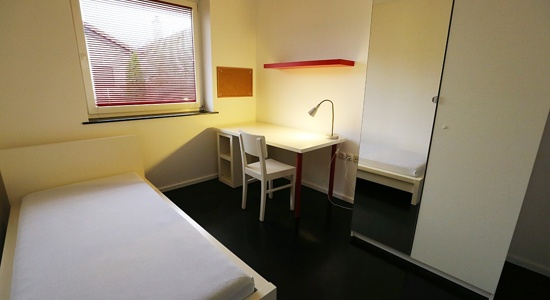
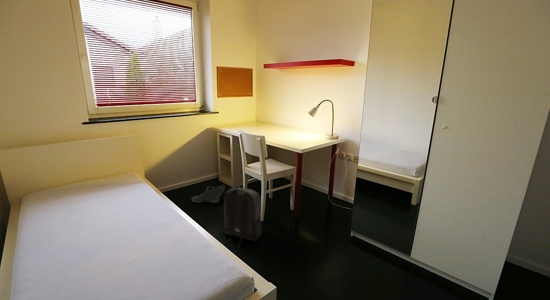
+ sneaker [191,184,226,204]
+ backpack [222,186,262,249]
